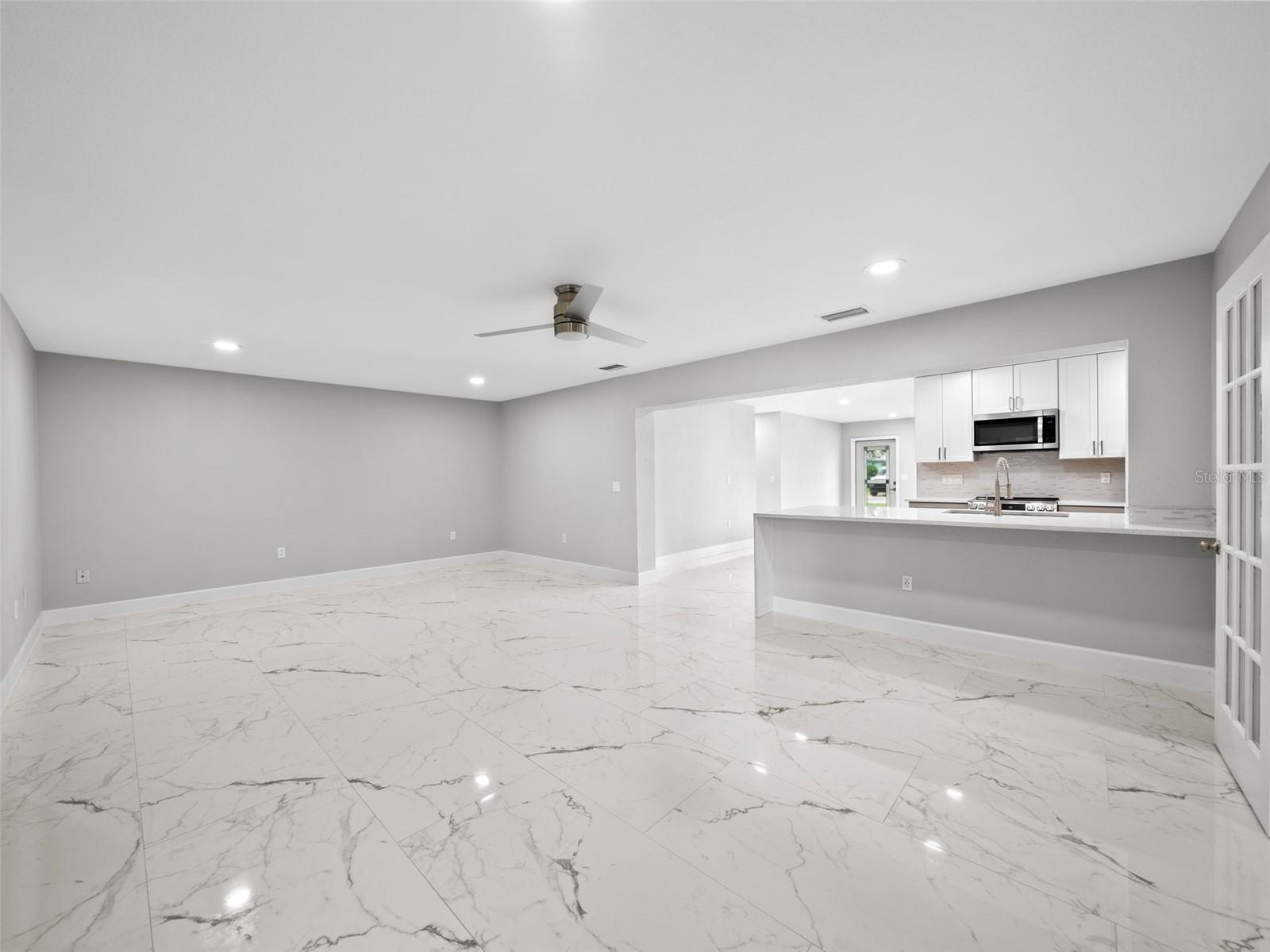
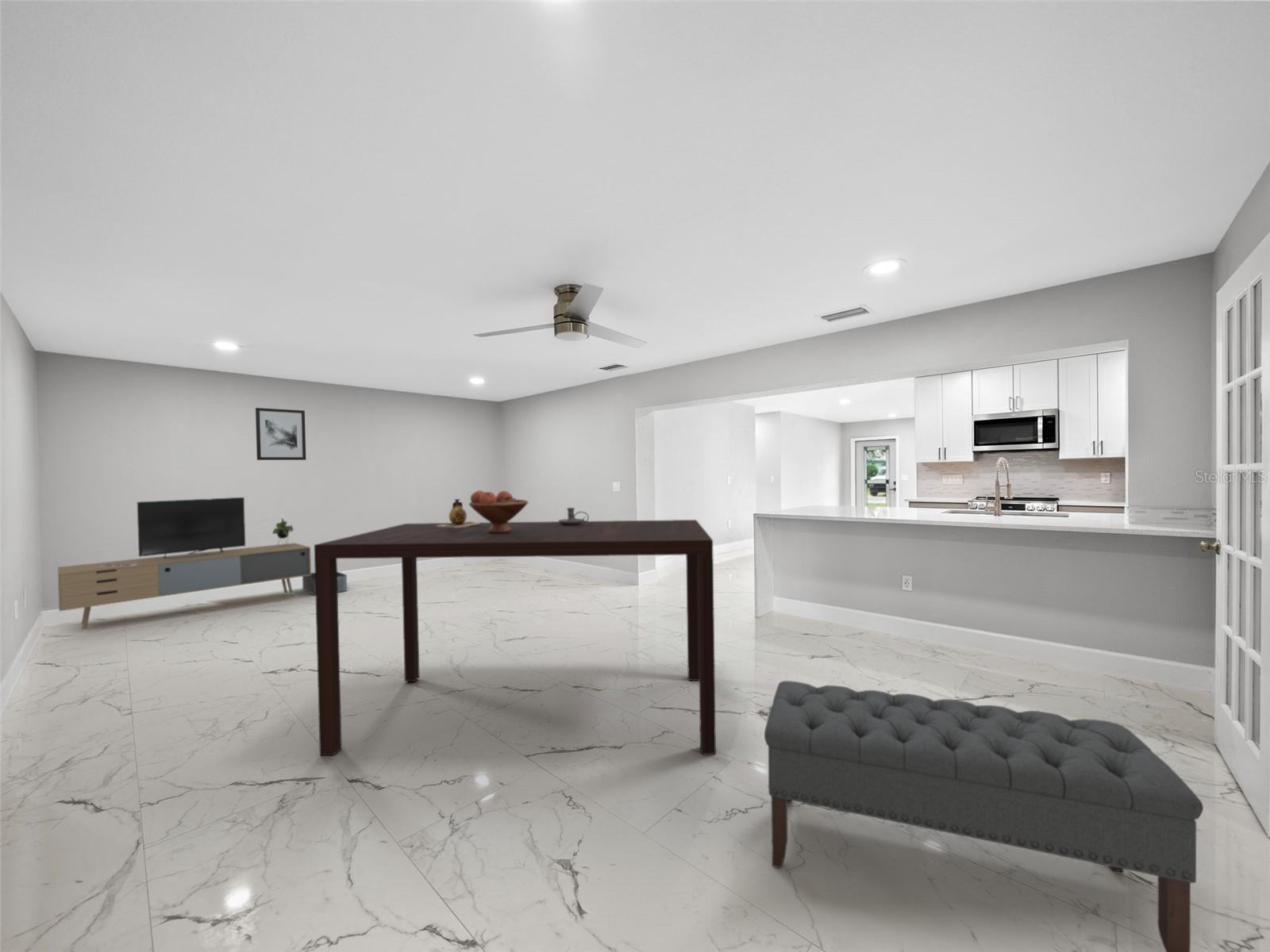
+ candle holder [558,507,590,525]
+ fruit bowl [468,489,529,533]
+ vase [437,498,480,528]
+ media console [56,497,312,630]
+ bench [764,680,1204,952]
+ dining table [314,519,717,756]
+ wall art [255,407,306,461]
+ storage bin [302,571,348,597]
